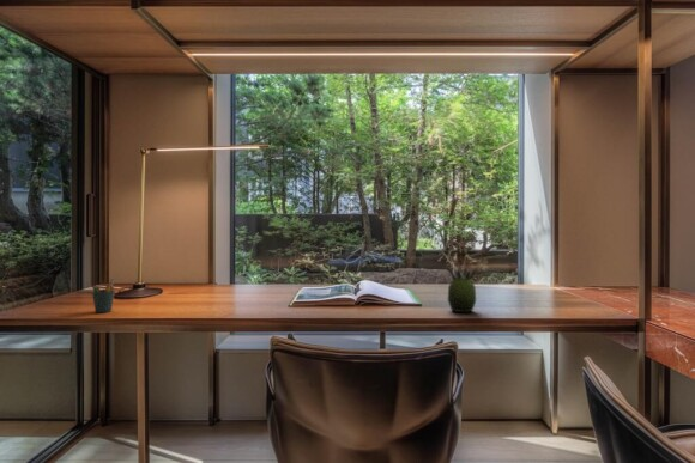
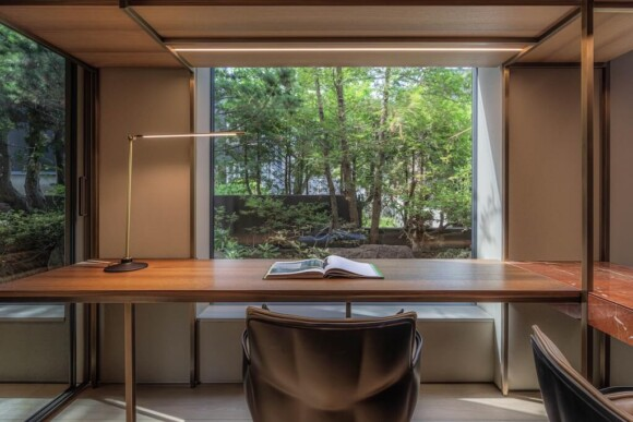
- pen holder [91,278,116,313]
- succulent plant [447,266,478,313]
